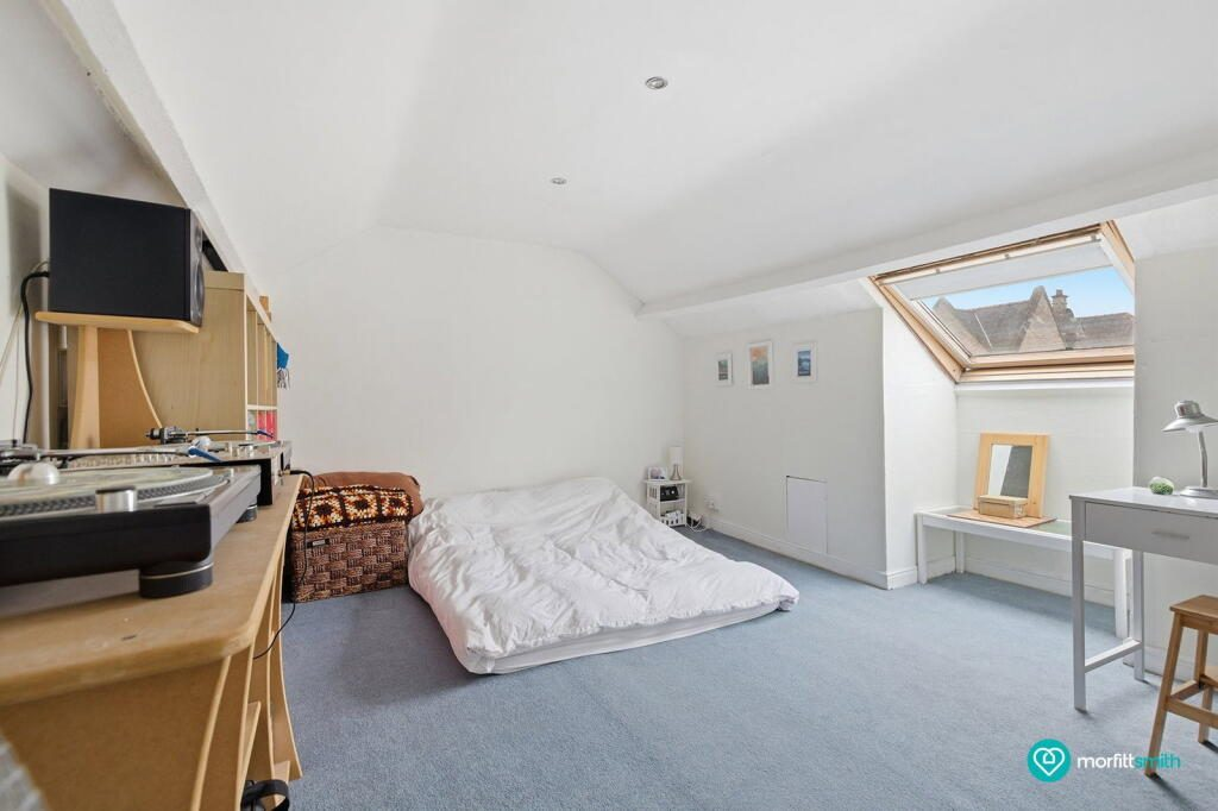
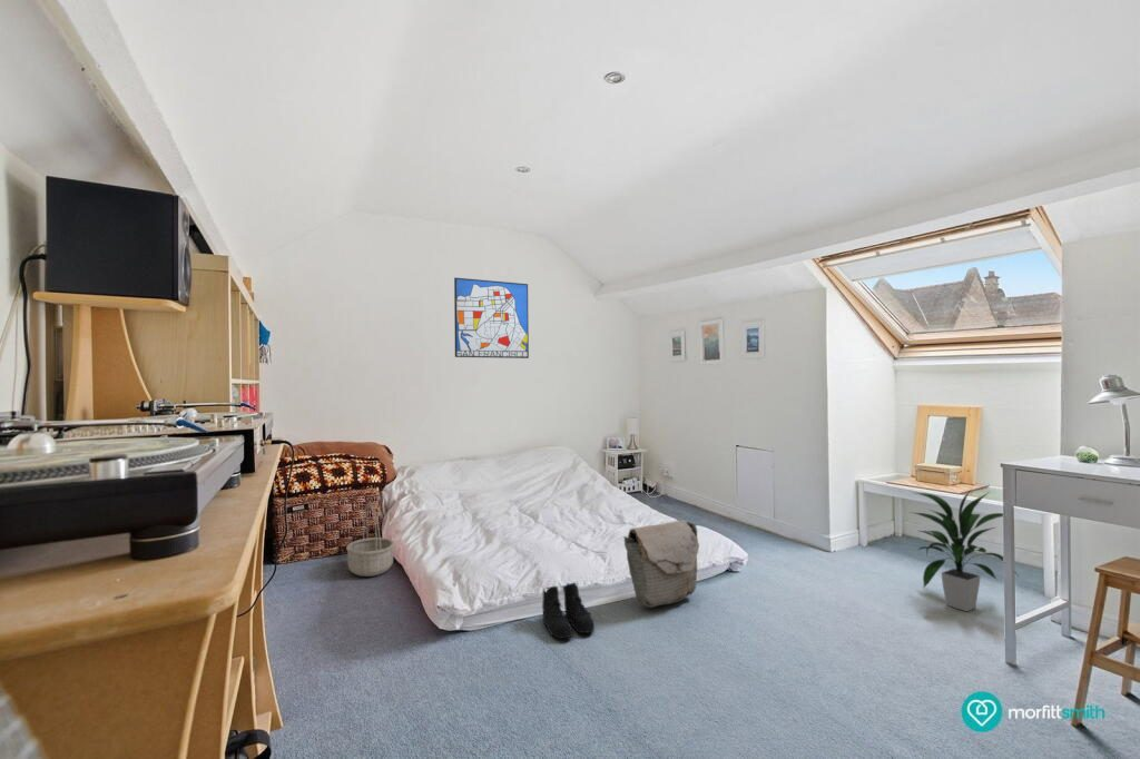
+ wall art [453,277,530,359]
+ indoor plant [908,487,1021,612]
+ bag [622,519,700,609]
+ basket [345,502,395,578]
+ boots [541,581,596,640]
